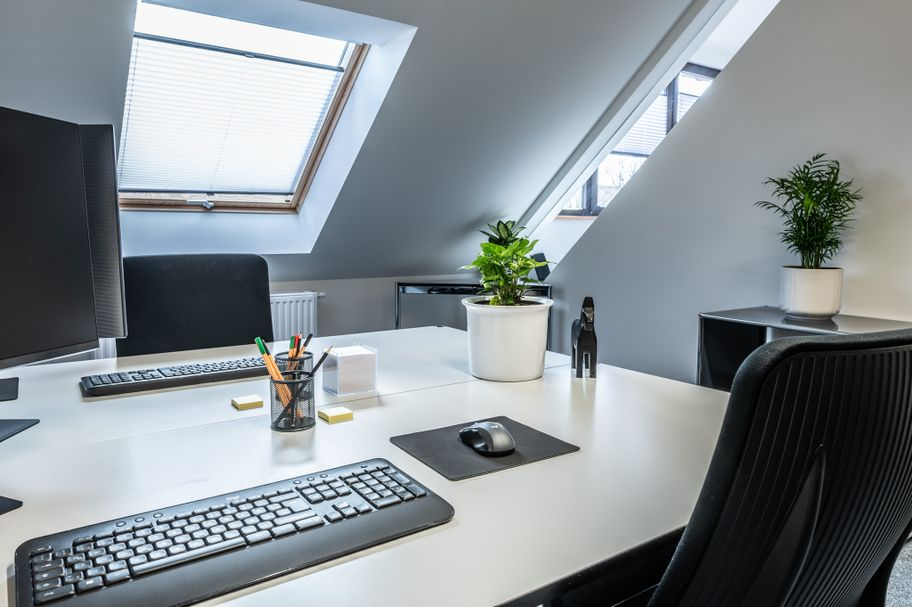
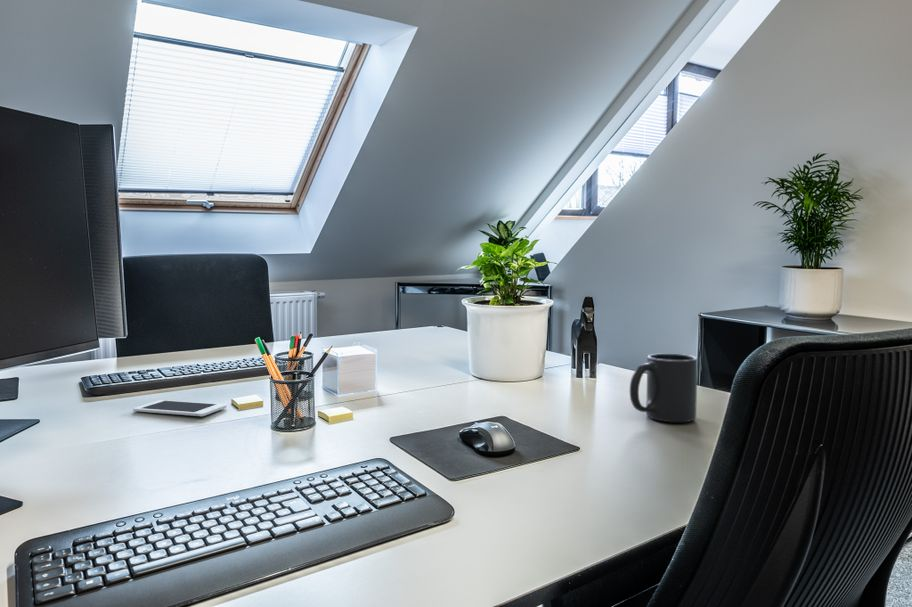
+ mug [629,353,698,423]
+ cell phone [132,399,227,417]
